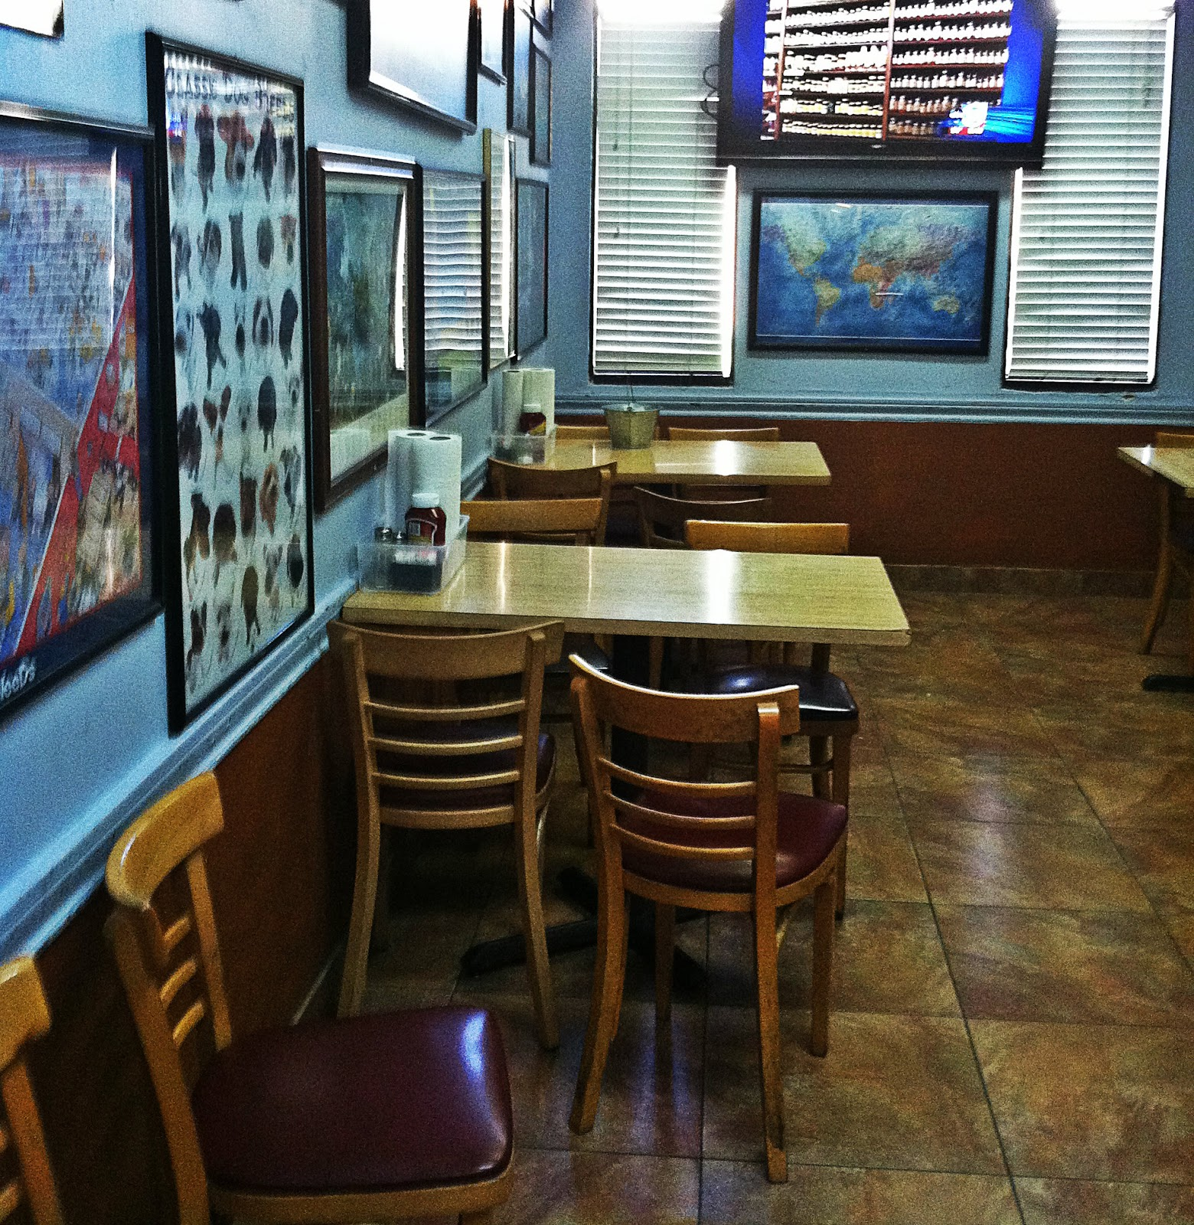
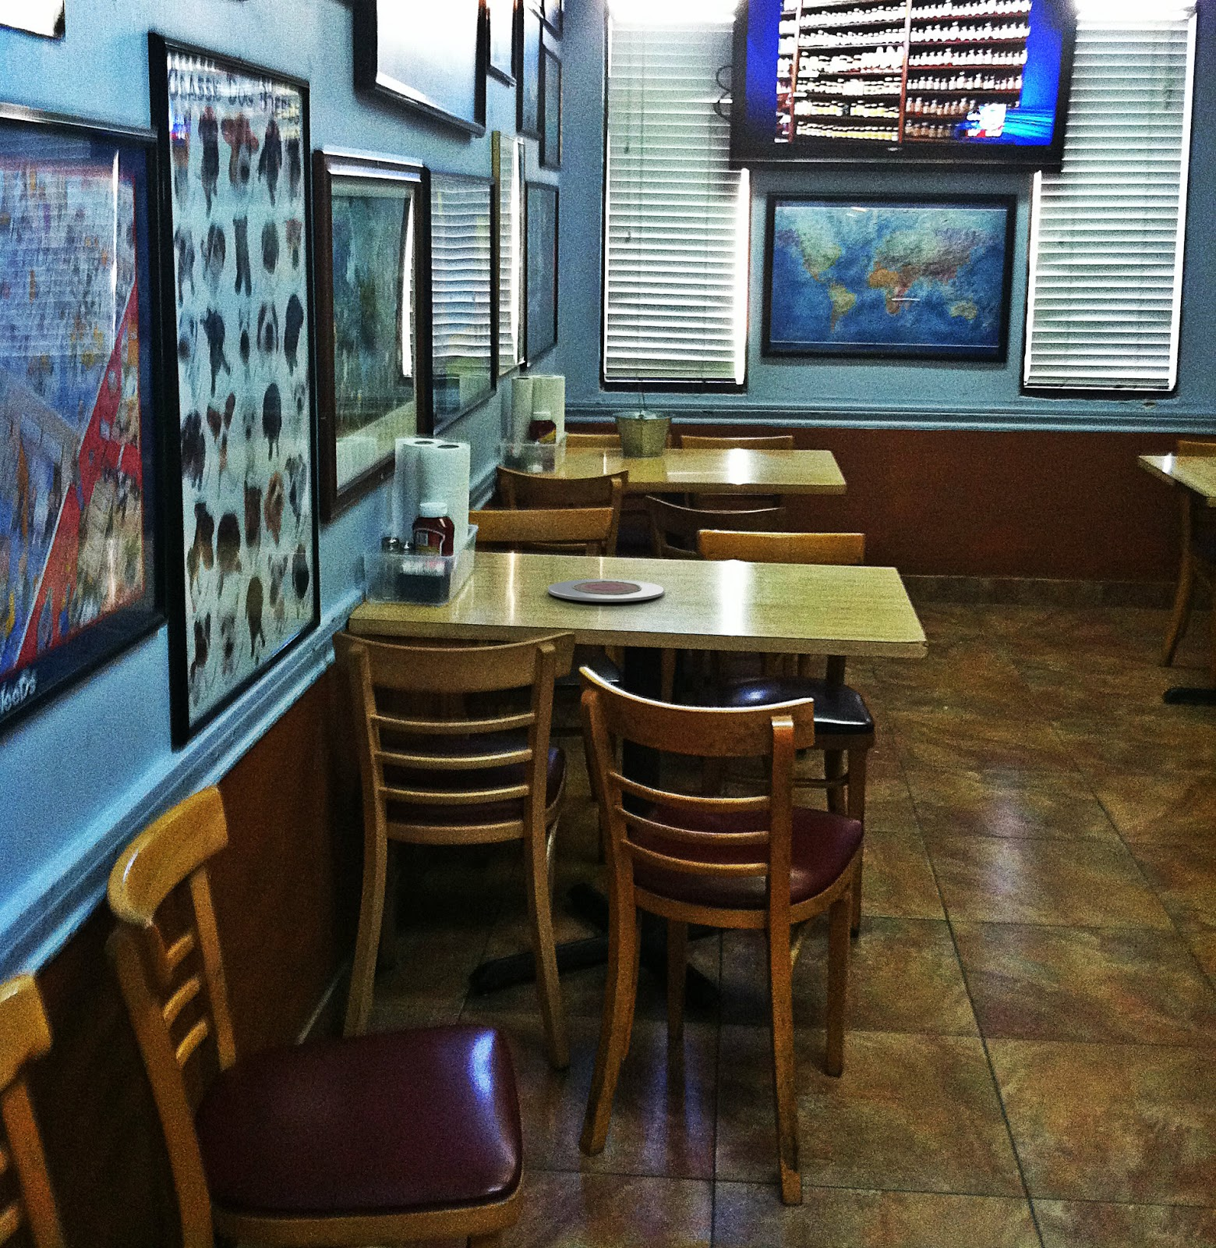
+ plate [547,578,665,603]
